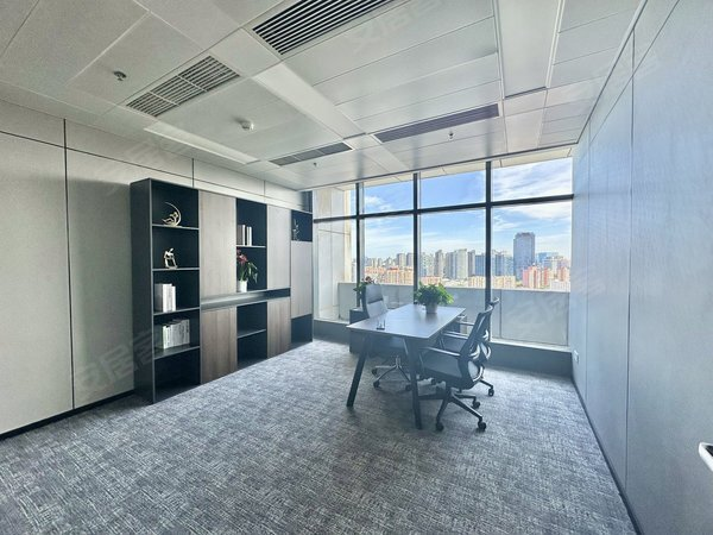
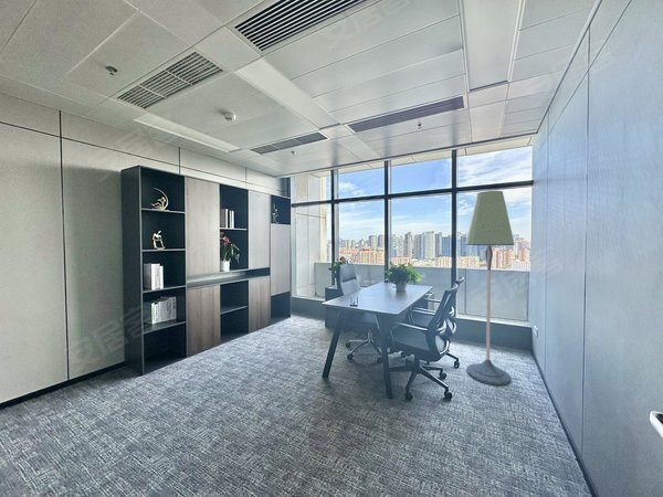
+ floor lamp [464,190,516,387]
